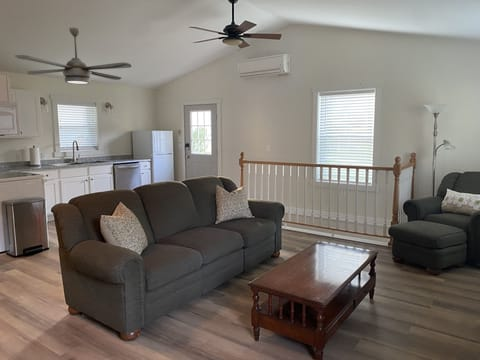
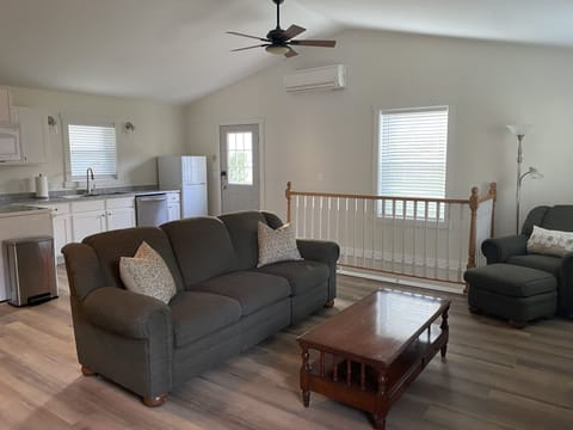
- ceiling fan [14,27,133,85]
